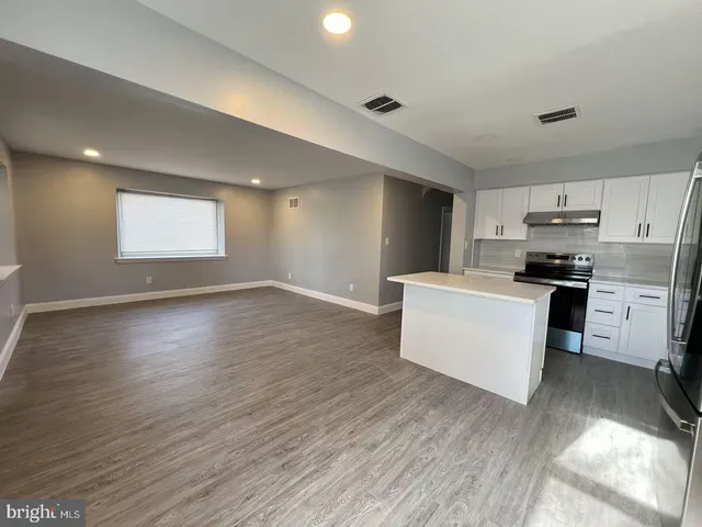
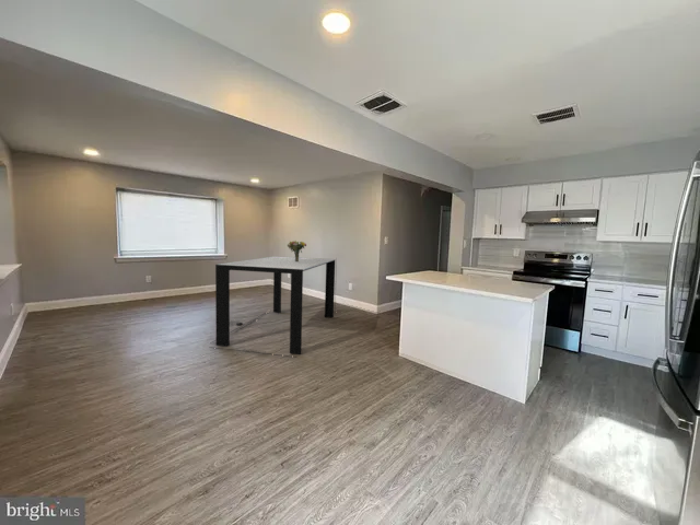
+ bouquet [287,240,307,261]
+ dining table [208,255,338,359]
